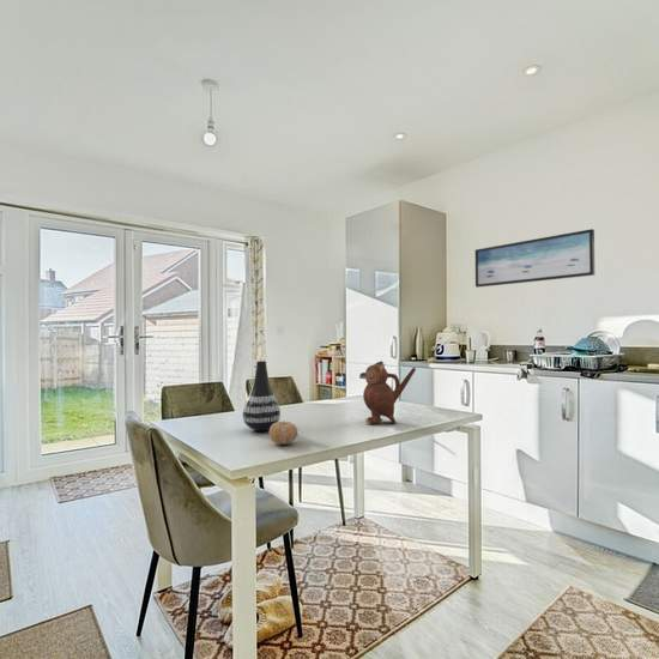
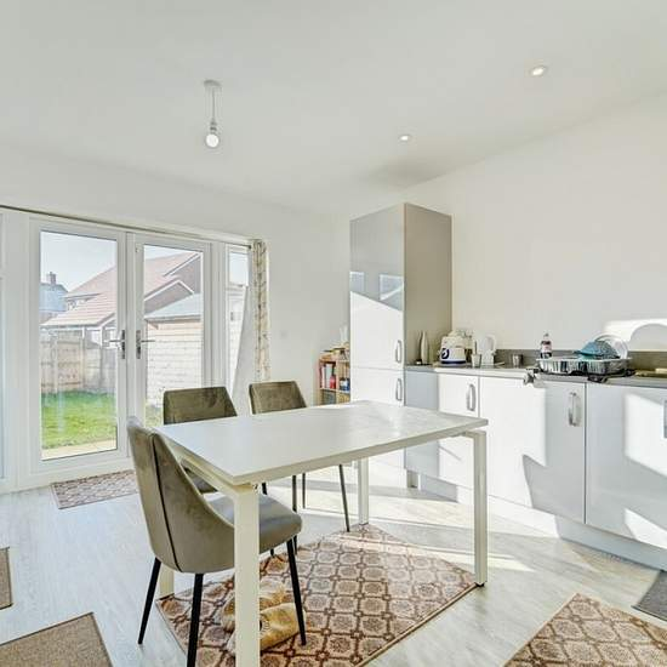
- fruit [268,421,298,446]
- vase [242,359,282,433]
- wall art [474,228,595,289]
- teapot [358,359,417,425]
